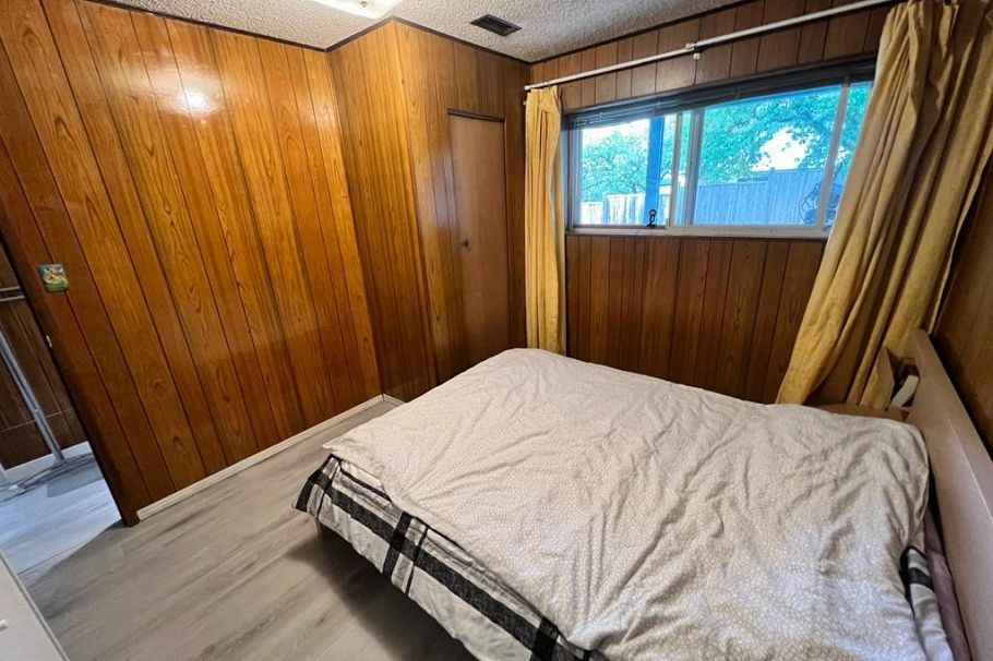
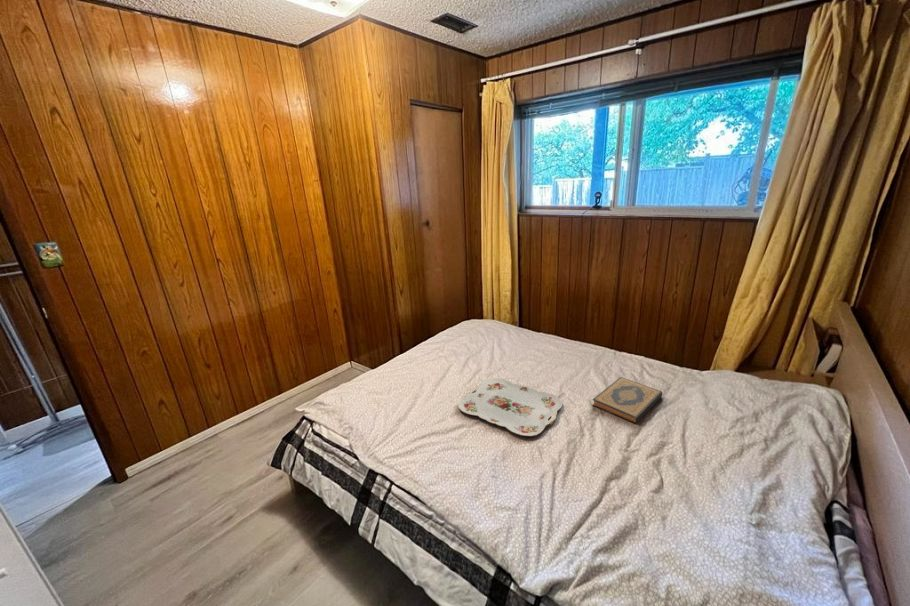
+ serving tray [457,377,563,437]
+ hardback book [591,376,663,425]
